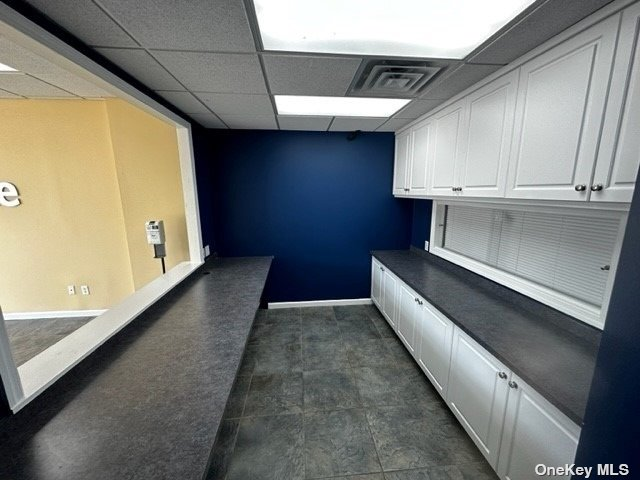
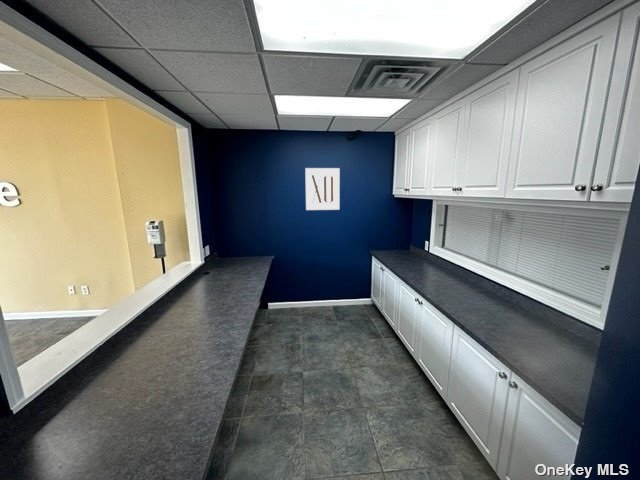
+ wall art [304,167,341,211]
